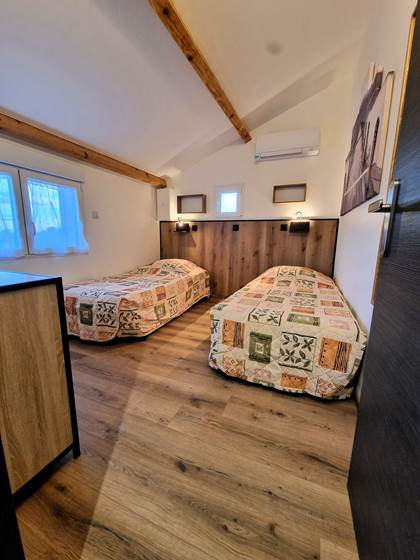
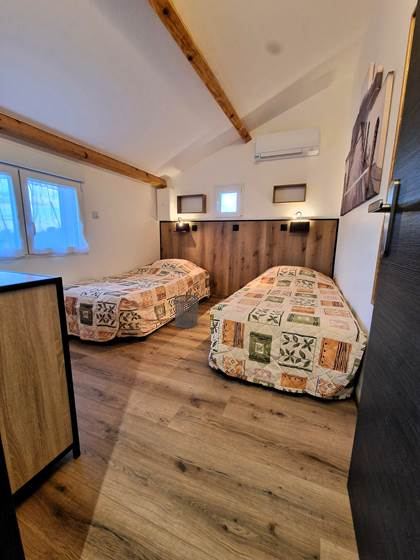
+ waste bin [173,294,199,329]
